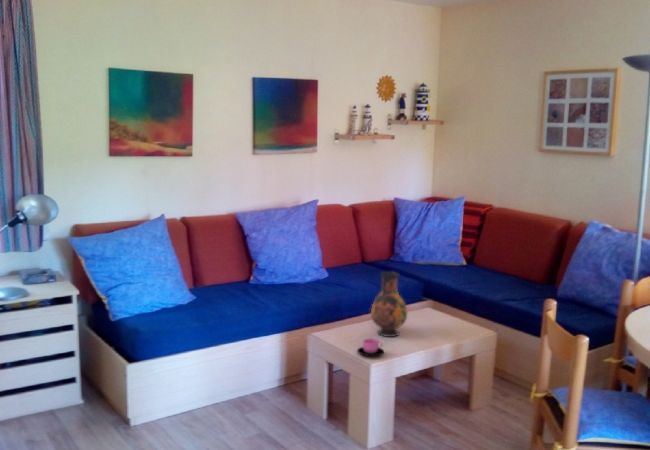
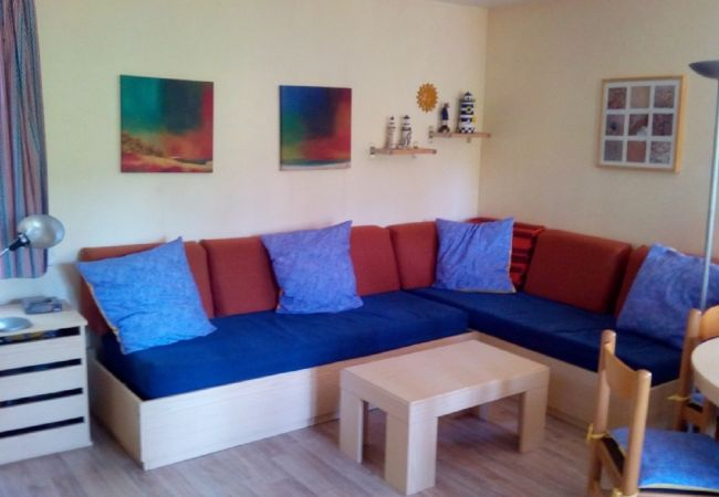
- cup [356,338,385,357]
- vase [370,271,408,338]
